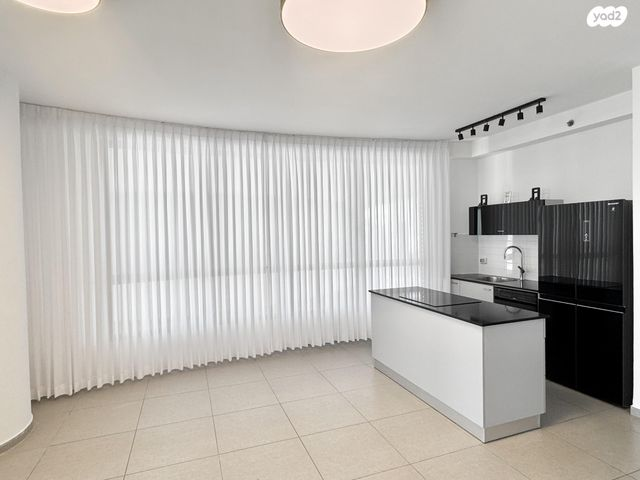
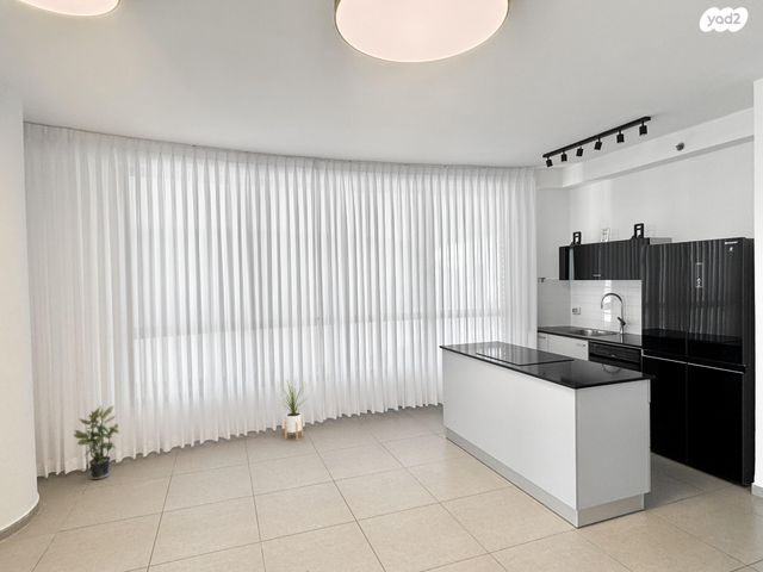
+ potted plant [73,404,120,480]
+ house plant [278,378,309,441]
